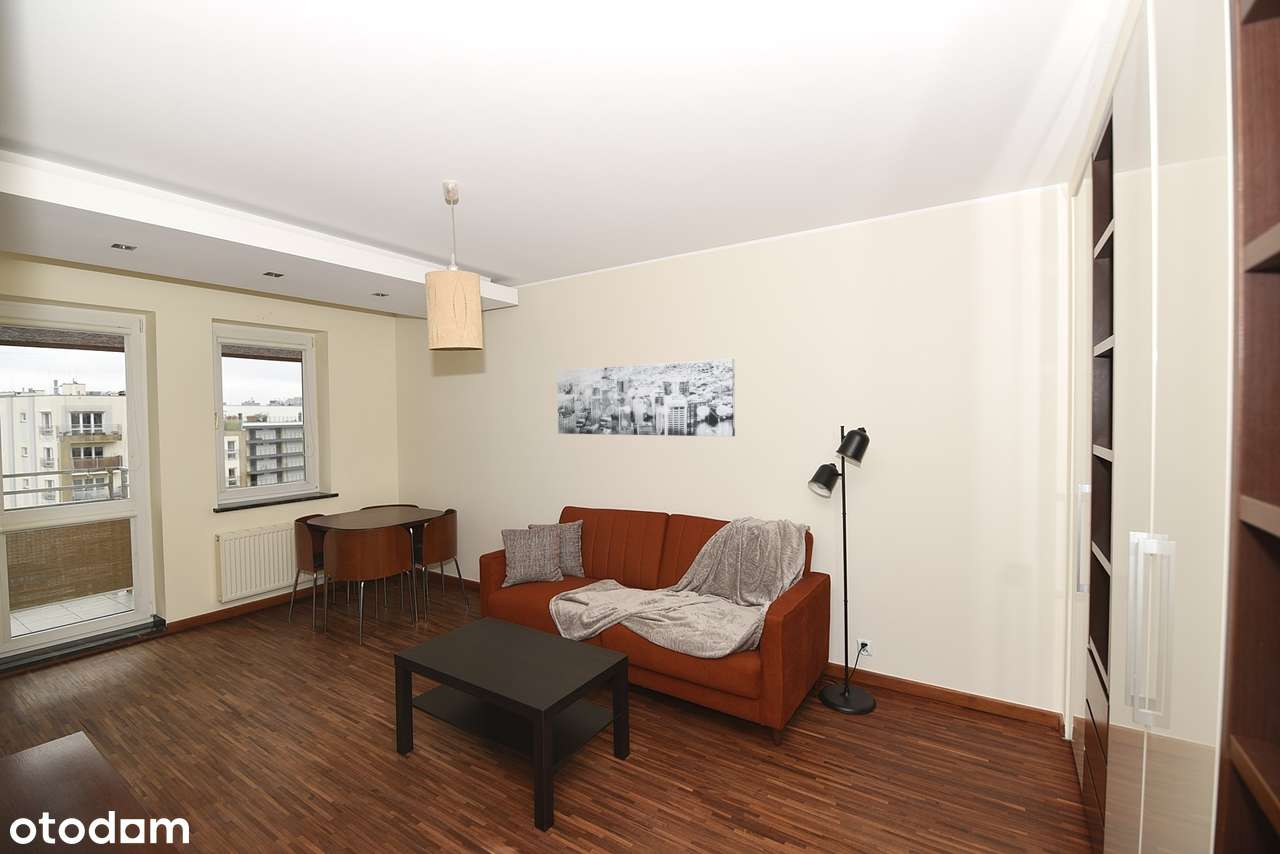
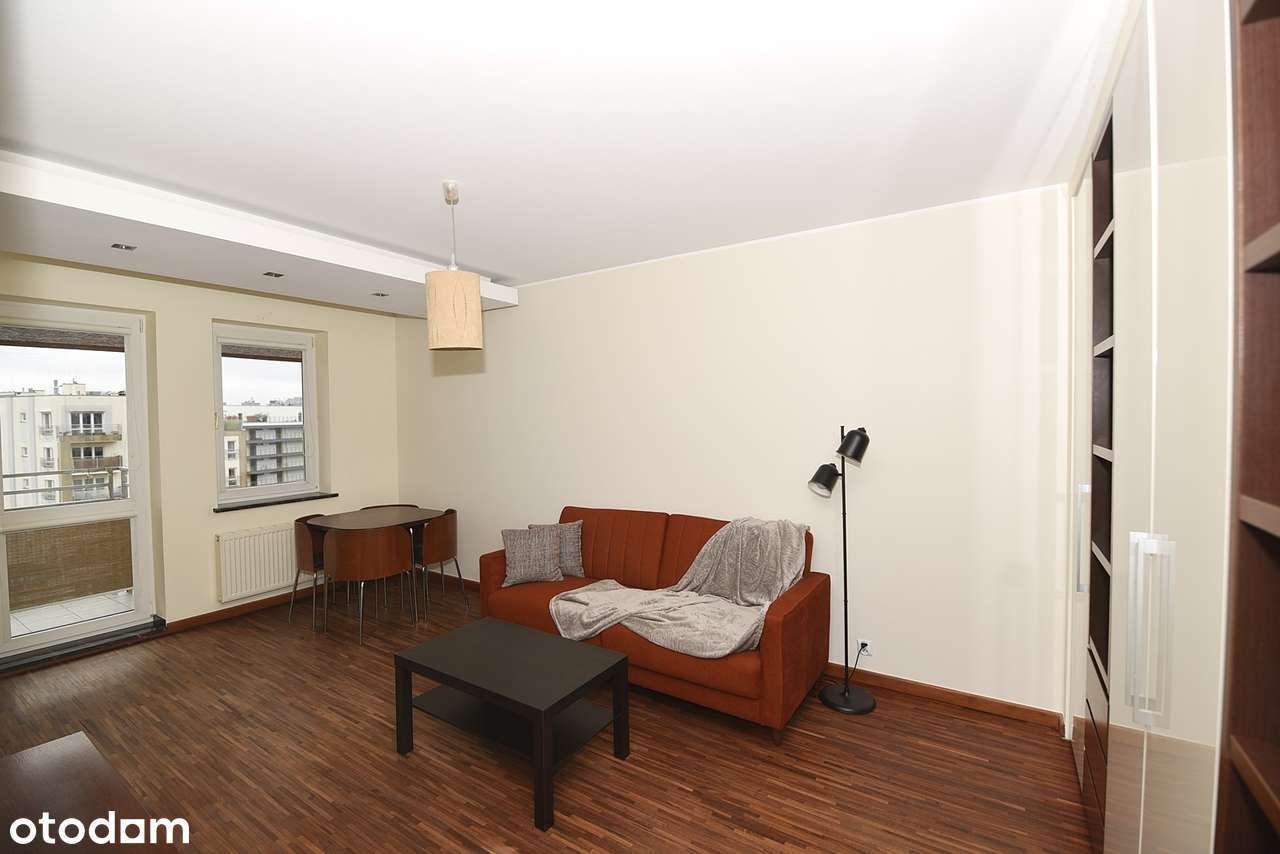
- wall art [556,358,736,437]
